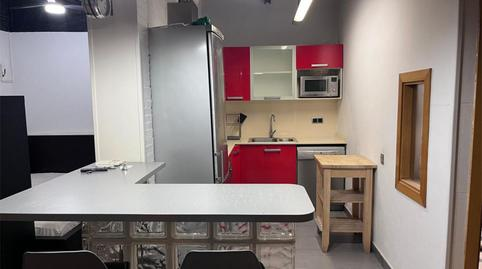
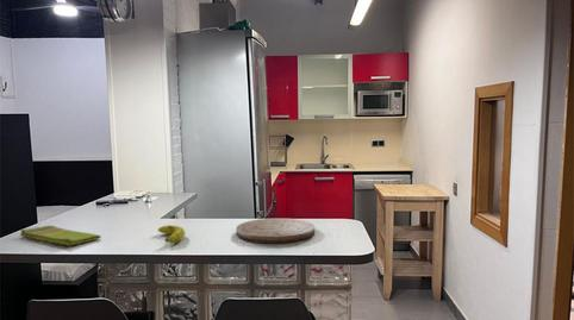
+ cutting board [235,218,316,244]
+ dish towel [19,224,102,246]
+ fruit [157,224,187,245]
